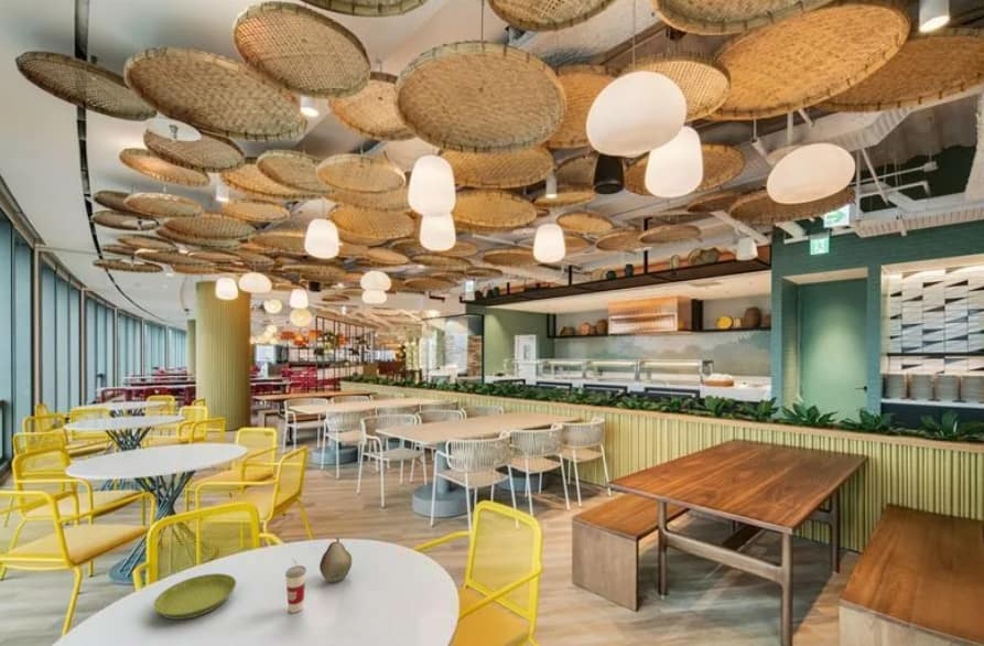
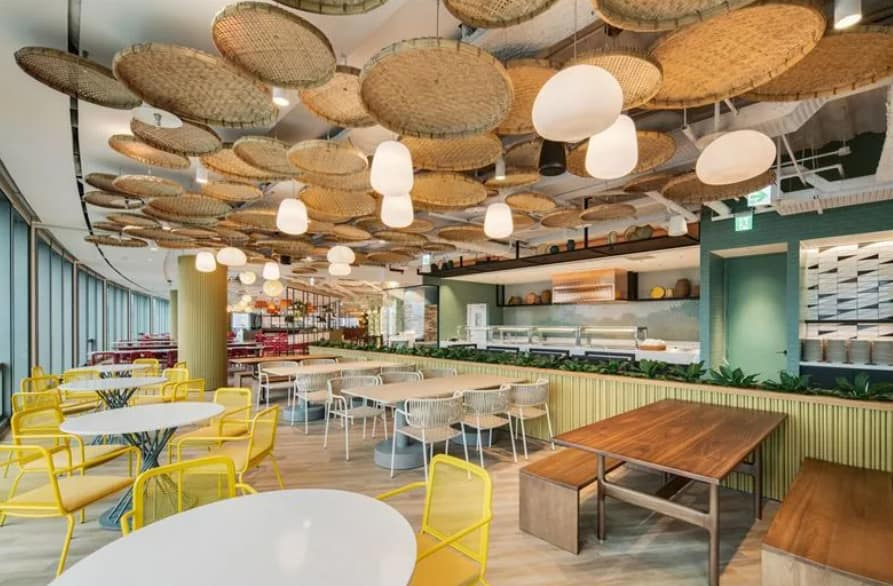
- saucer [153,572,237,621]
- cup [284,557,307,614]
- fruit [318,537,353,583]
